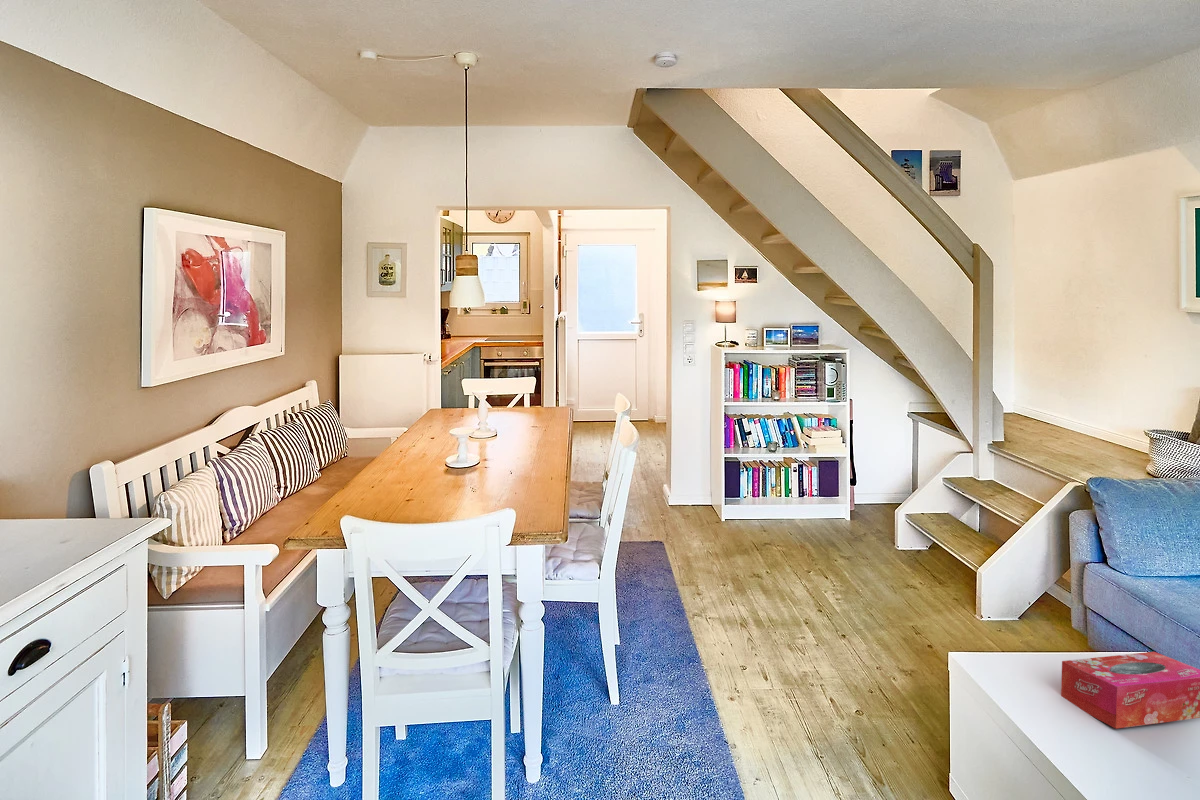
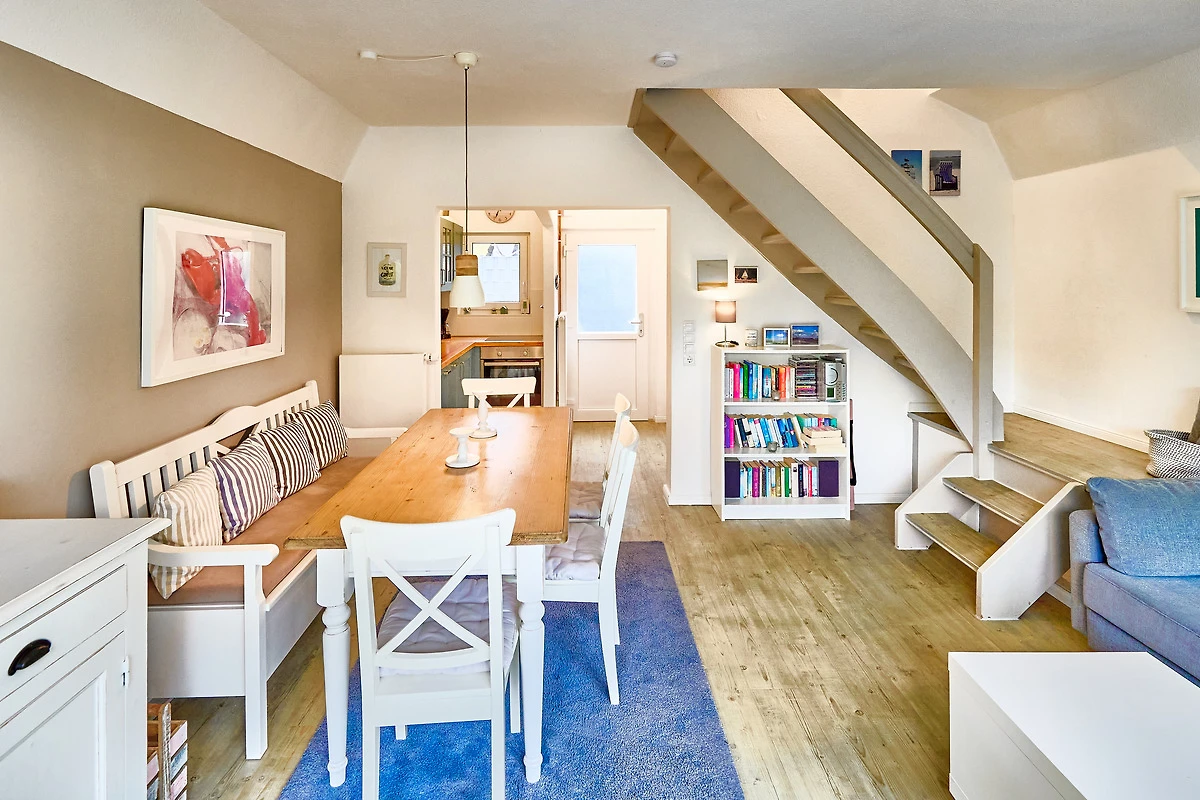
- tissue box [1060,651,1200,730]
